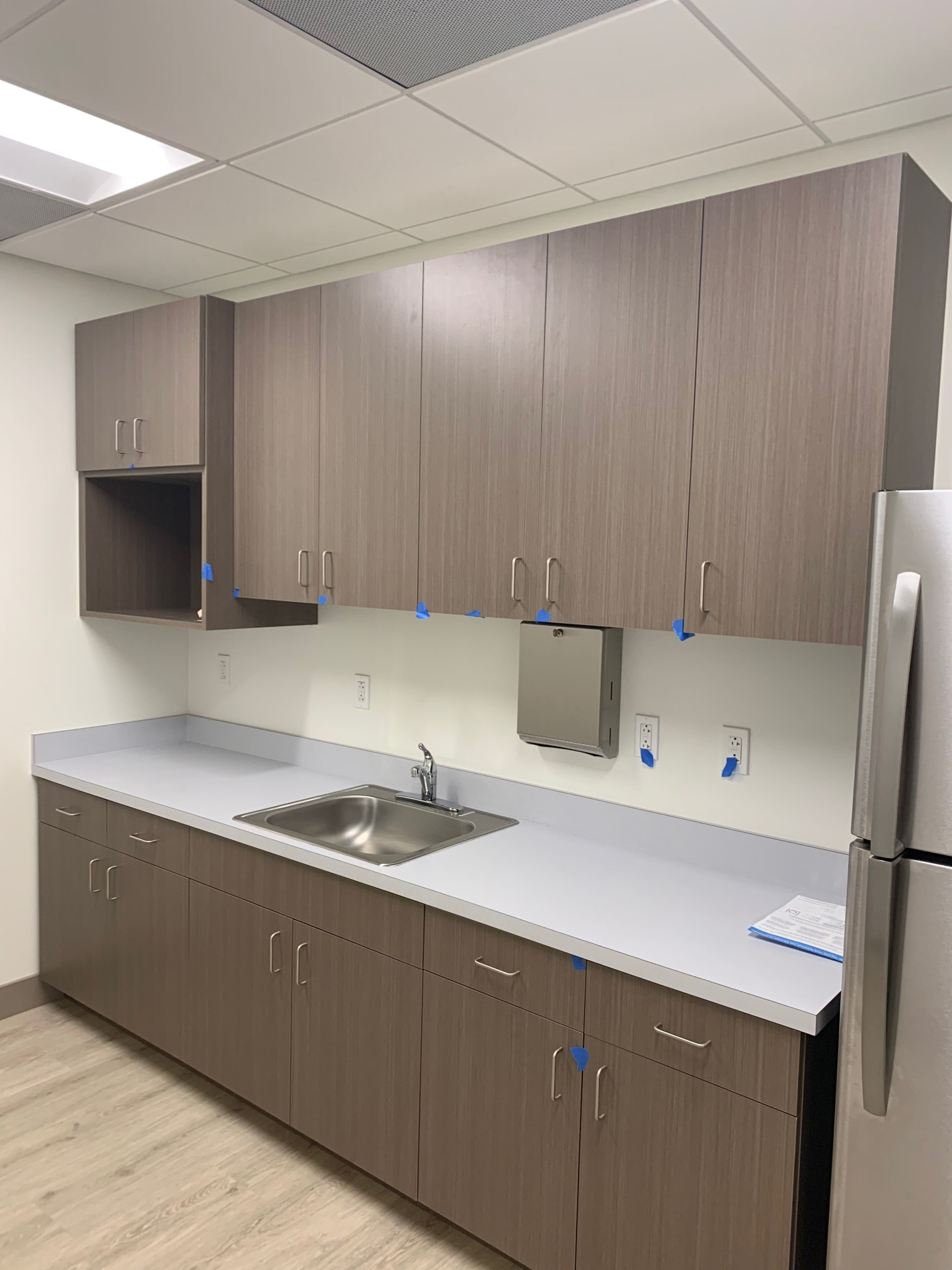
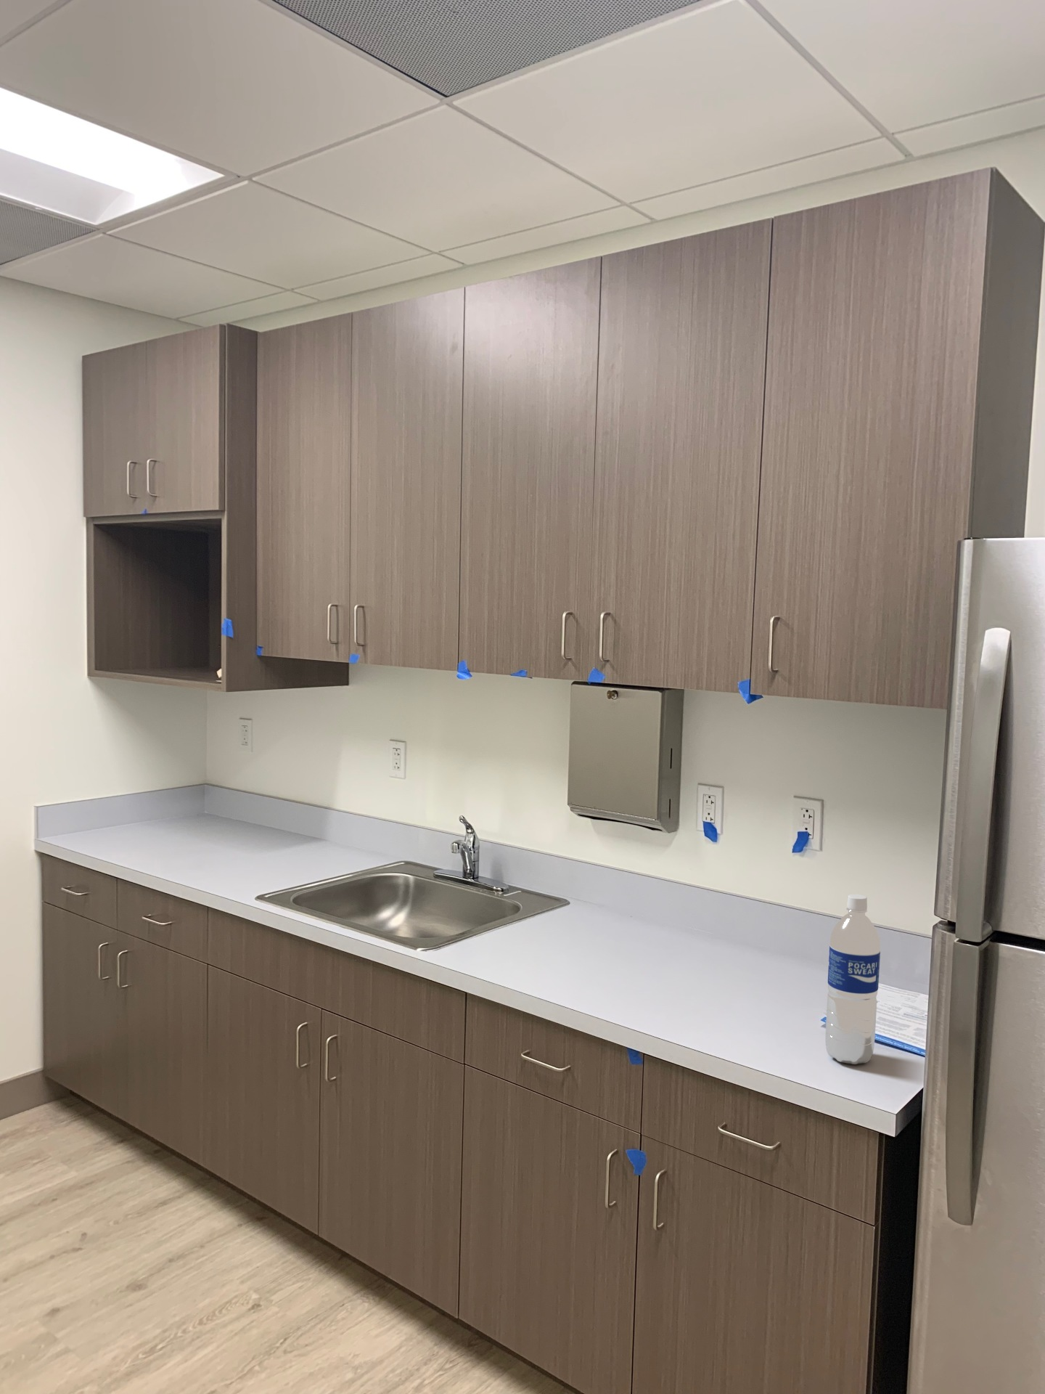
+ water bottle [825,893,881,1065]
